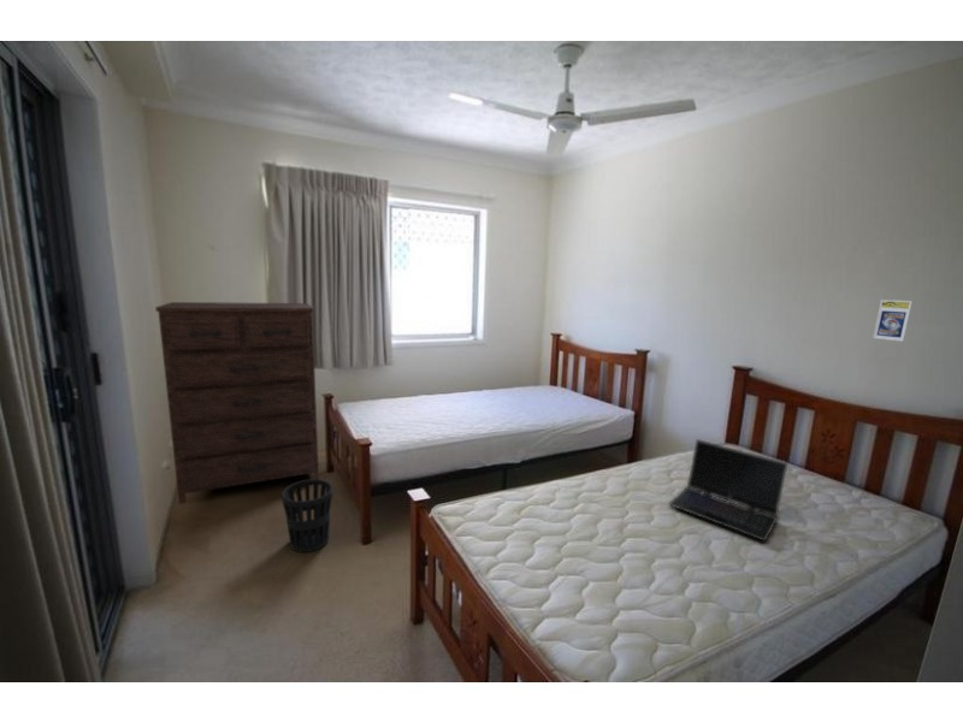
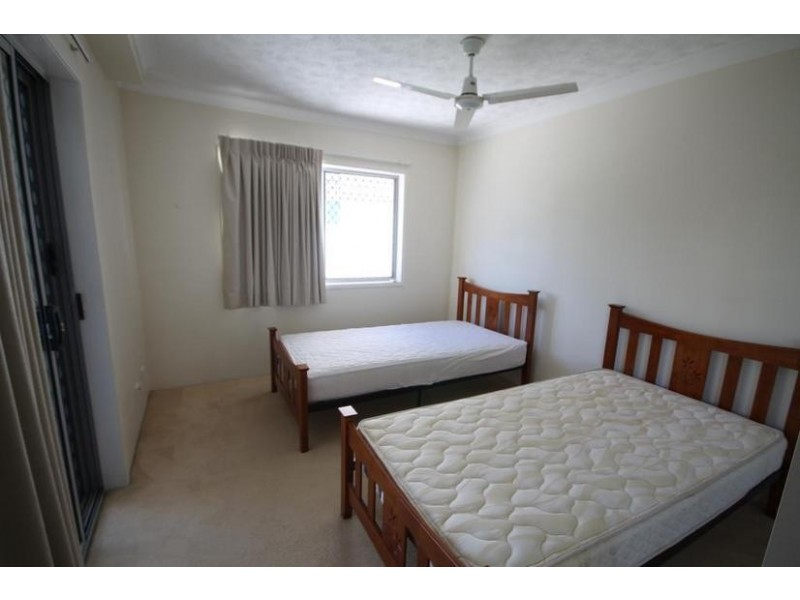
- wastebasket [280,478,335,554]
- laptop computer [668,438,790,543]
- trading card display case [872,298,914,343]
- dresser [154,301,320,505]
